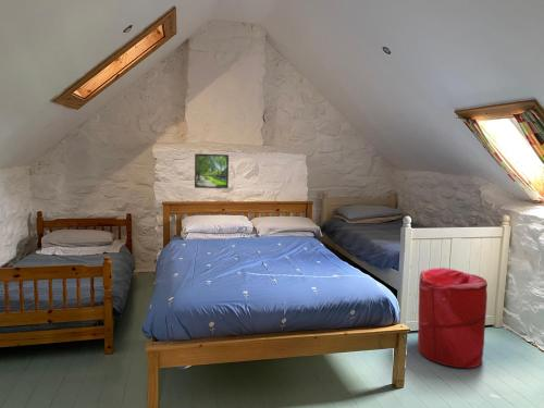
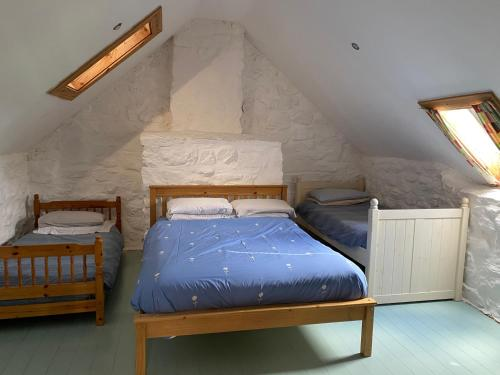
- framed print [194,152,230,189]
- laundry hamper [417,267,489,369]
